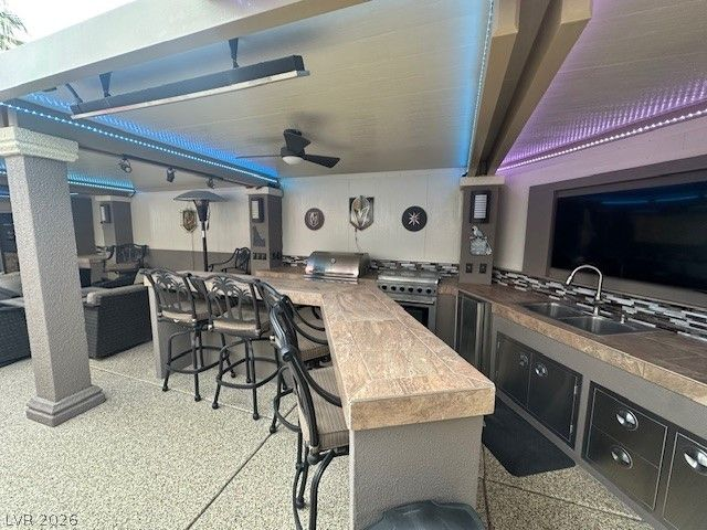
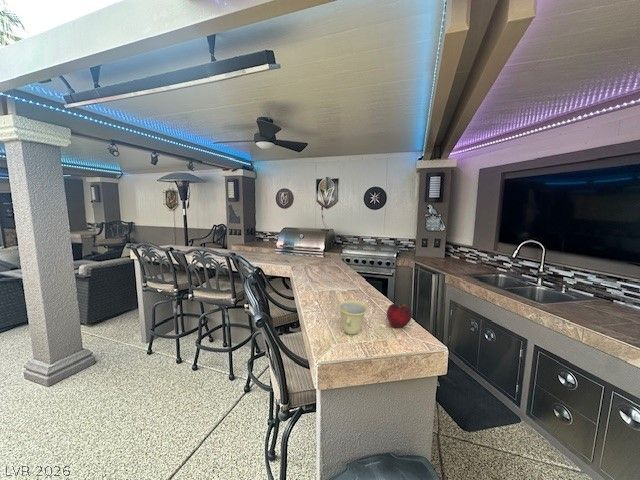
+ fruit [386,302,413,329]
+ cup [337,299,369,335]
